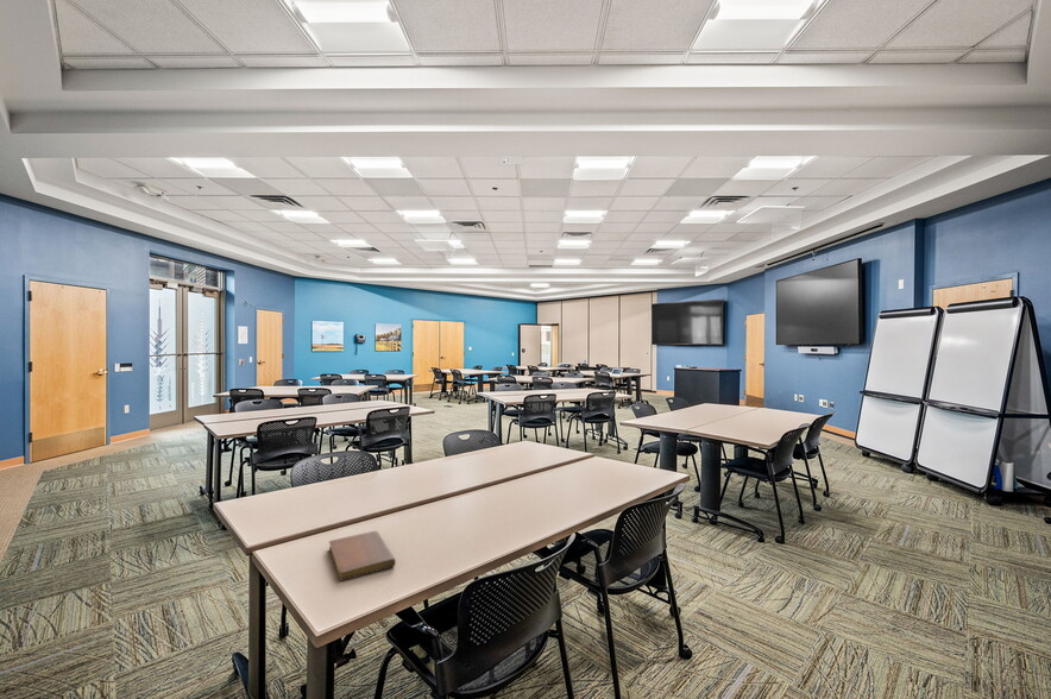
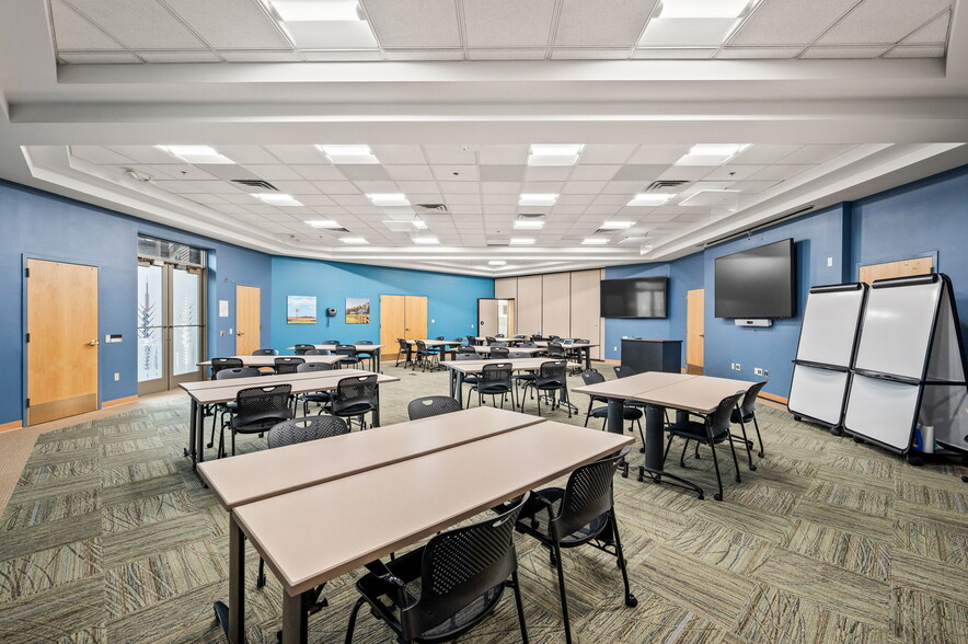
- notebook [328,530,397,582]
